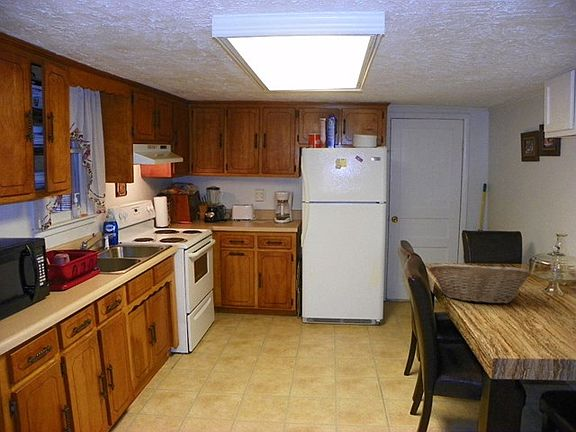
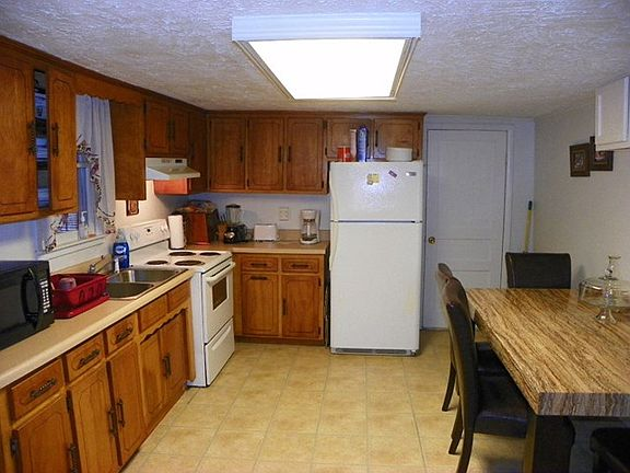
- fruit basket [428,261,531,305]
